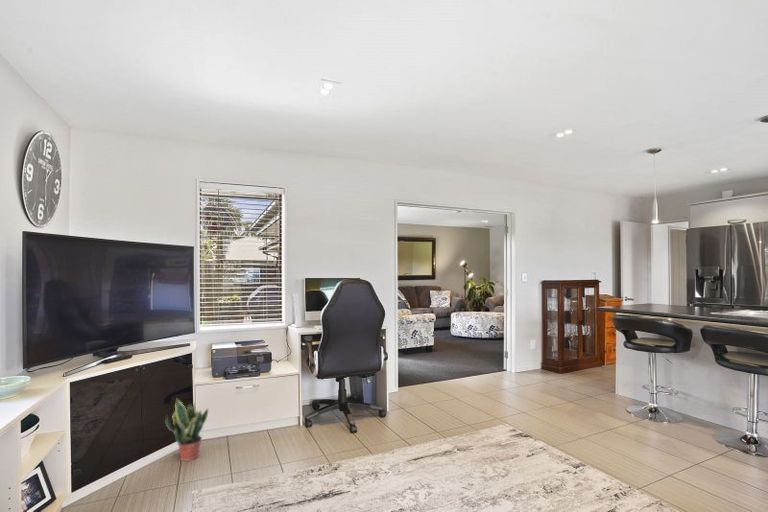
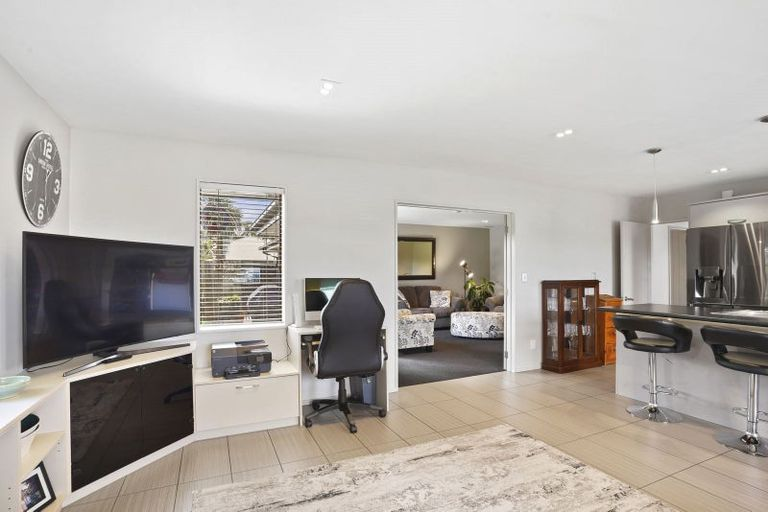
- potted plant [165,398,210,462]
